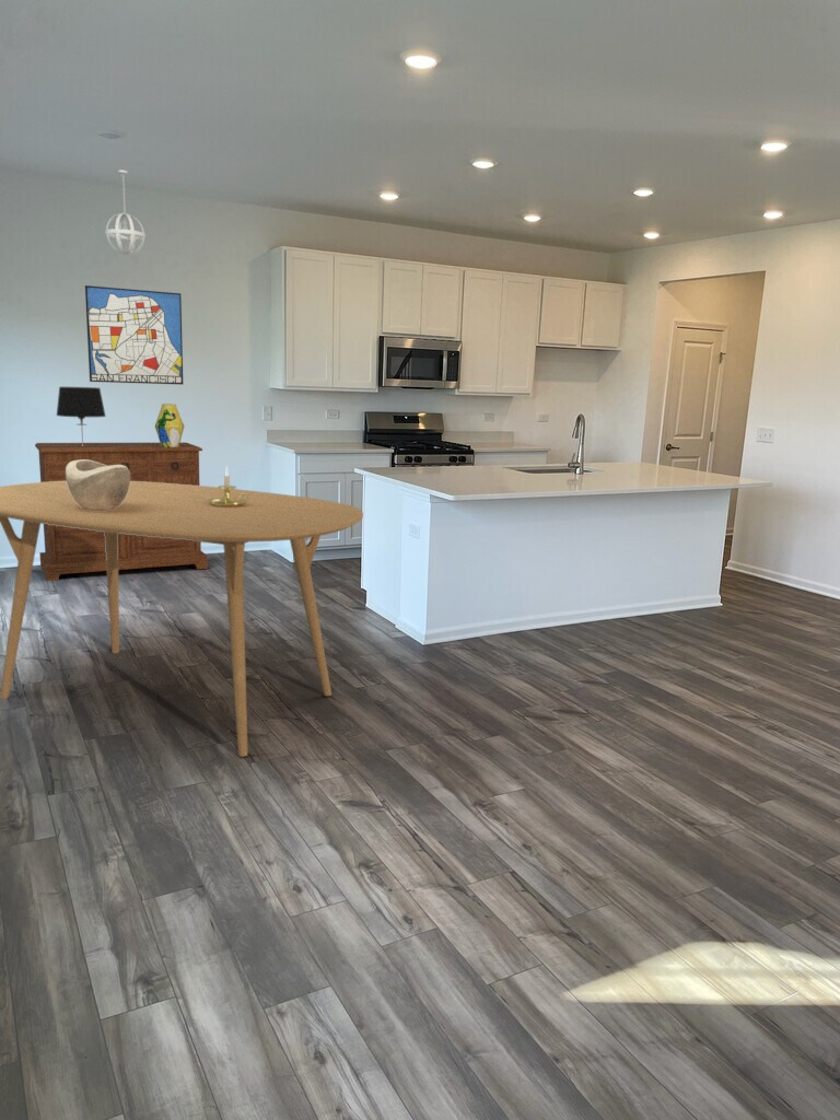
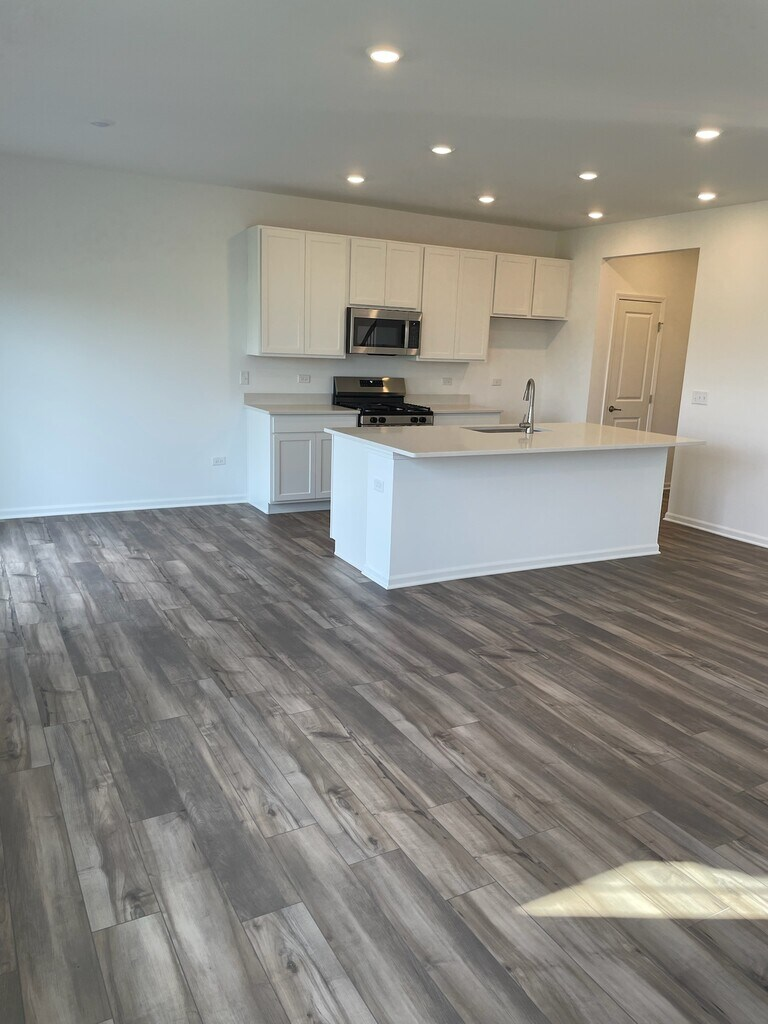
- vase [154,402,185,447]
- sideboard [34,442,209,582]
- candle holder [208,464,249,508]
- table lamp [55,386,107,446]
- pendant light [104,168,147,256]
- wall art [84,284,184,386]
- decorative bowl [66,459,130,511]
- dining table [0,481,364,758]
